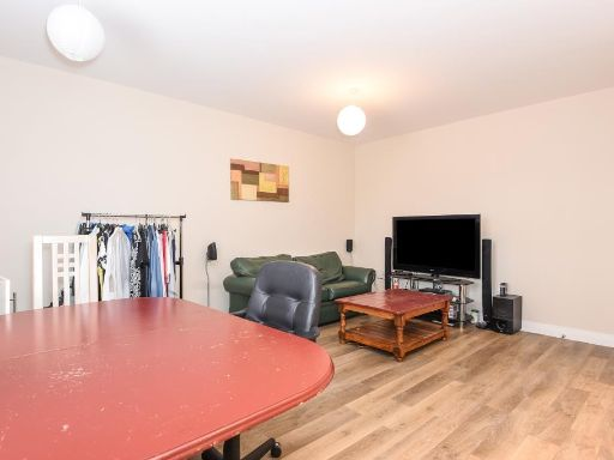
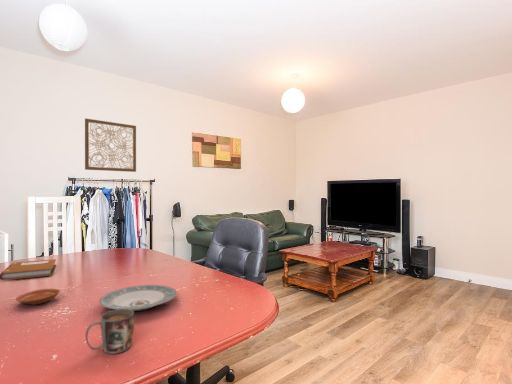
+ wall art [84,118,137,173]
+ mug [84,309,135,355]
+ plate [15,288,61,306]
+ plate [98,284,177,312]
+ notebook [0,258,57,281]
